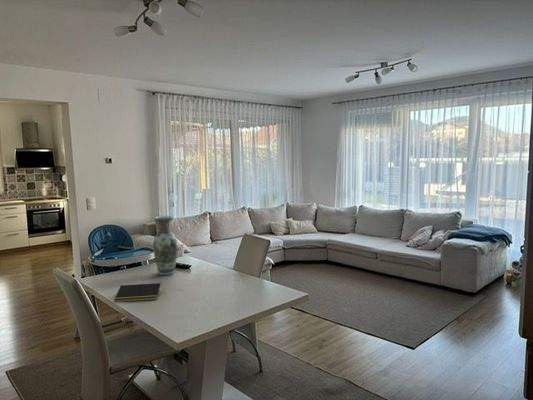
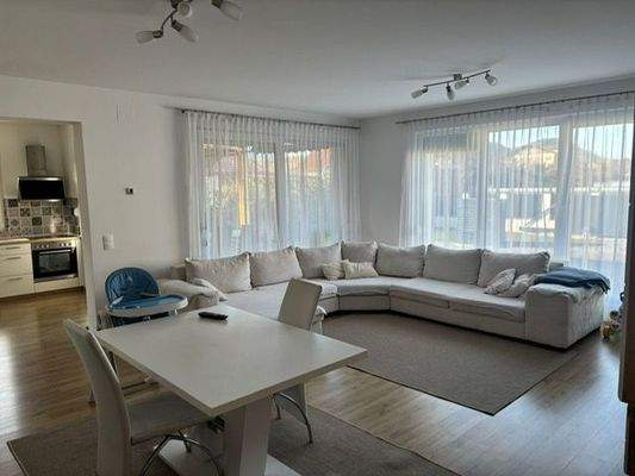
- notepad [113,282,161,303]
- vase [152,215,178,276]
